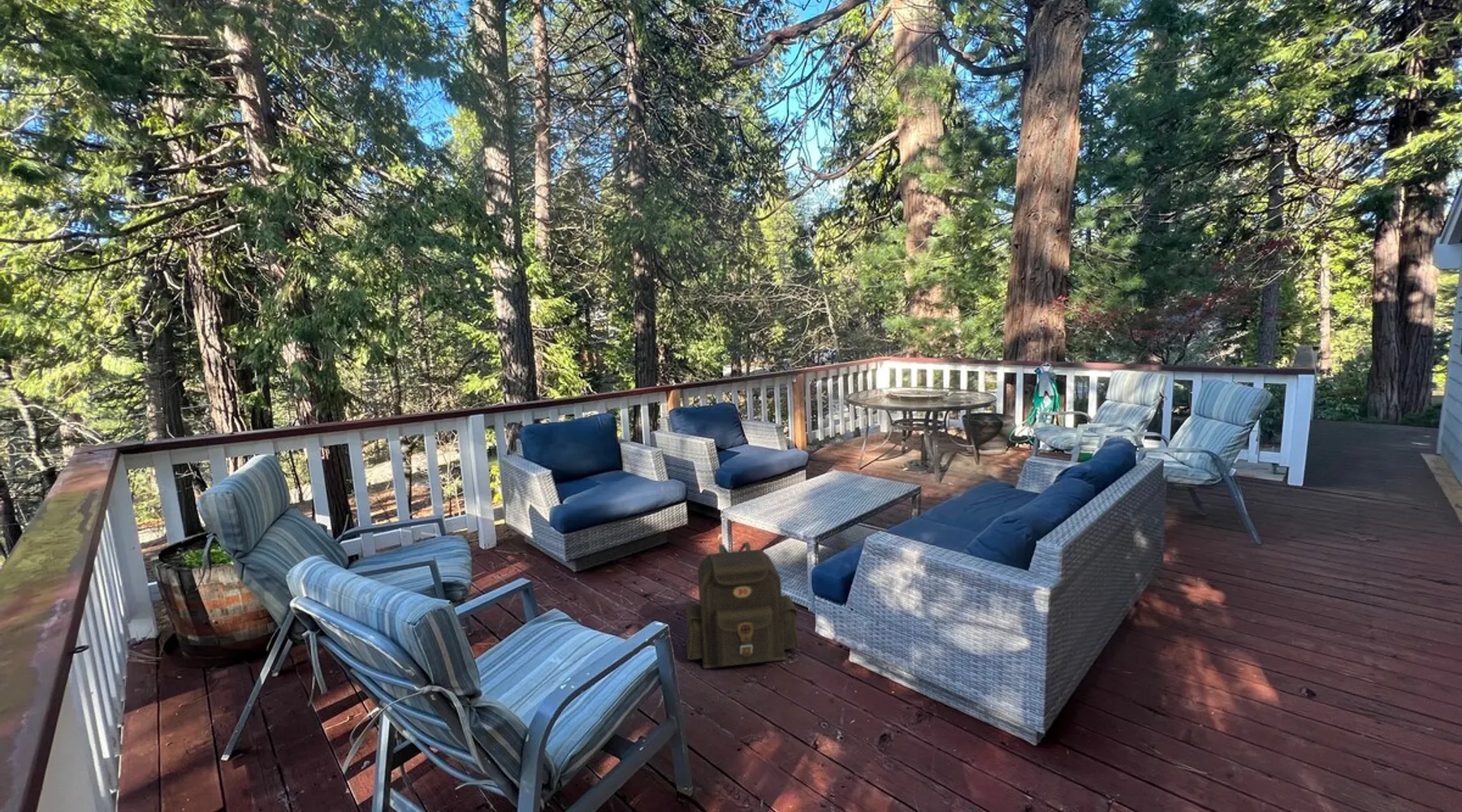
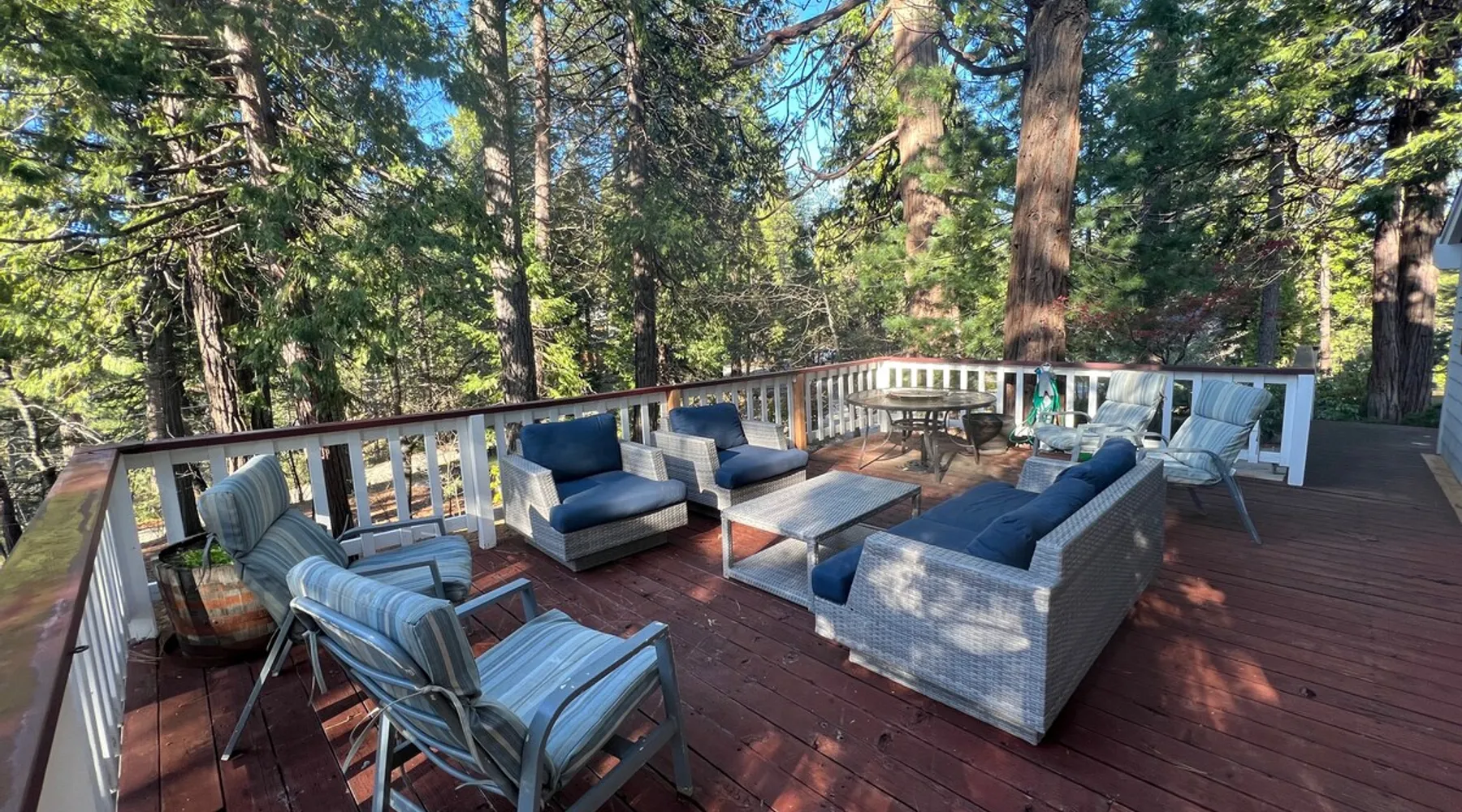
- backpack [686,541,802,669]
